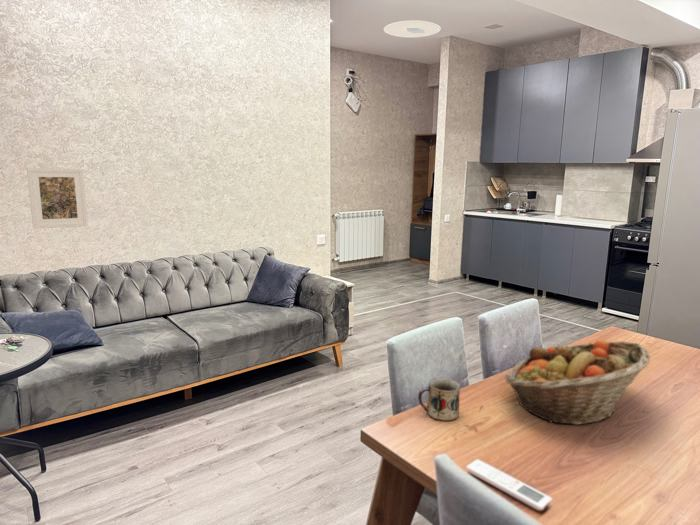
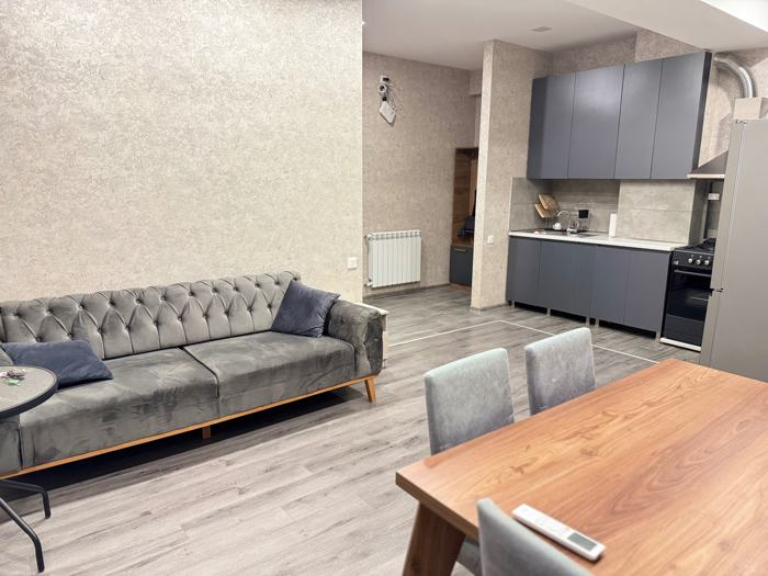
- mug [417,377,462,422]
- ceiling light [383,19,442,39]
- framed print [26,167,89,230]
- fruit basket [504,339,651,426]
